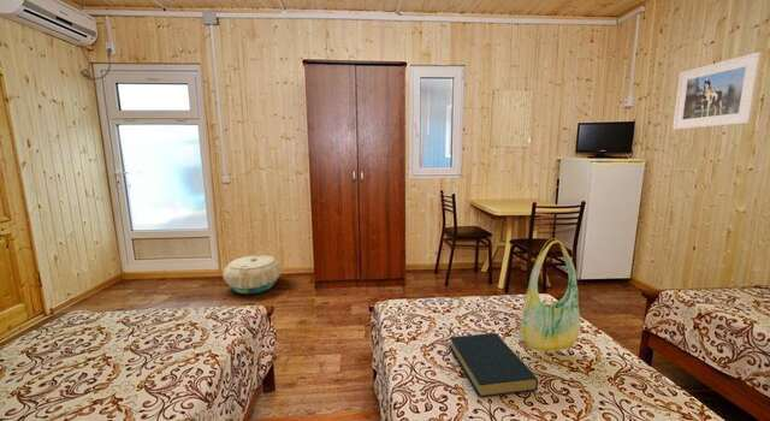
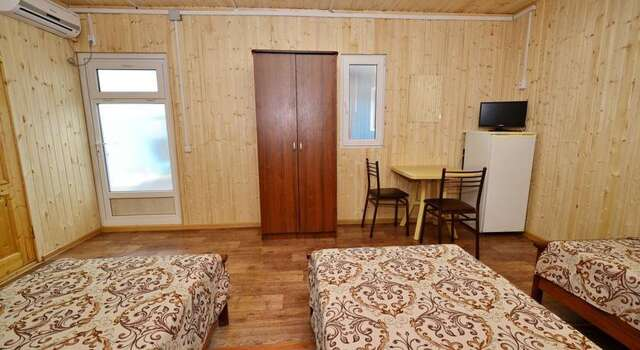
- tote bag [520,237,581,354]
- hardback book [449,332,539,398]
- basket [221,254,283,295]
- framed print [671,51,764,130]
